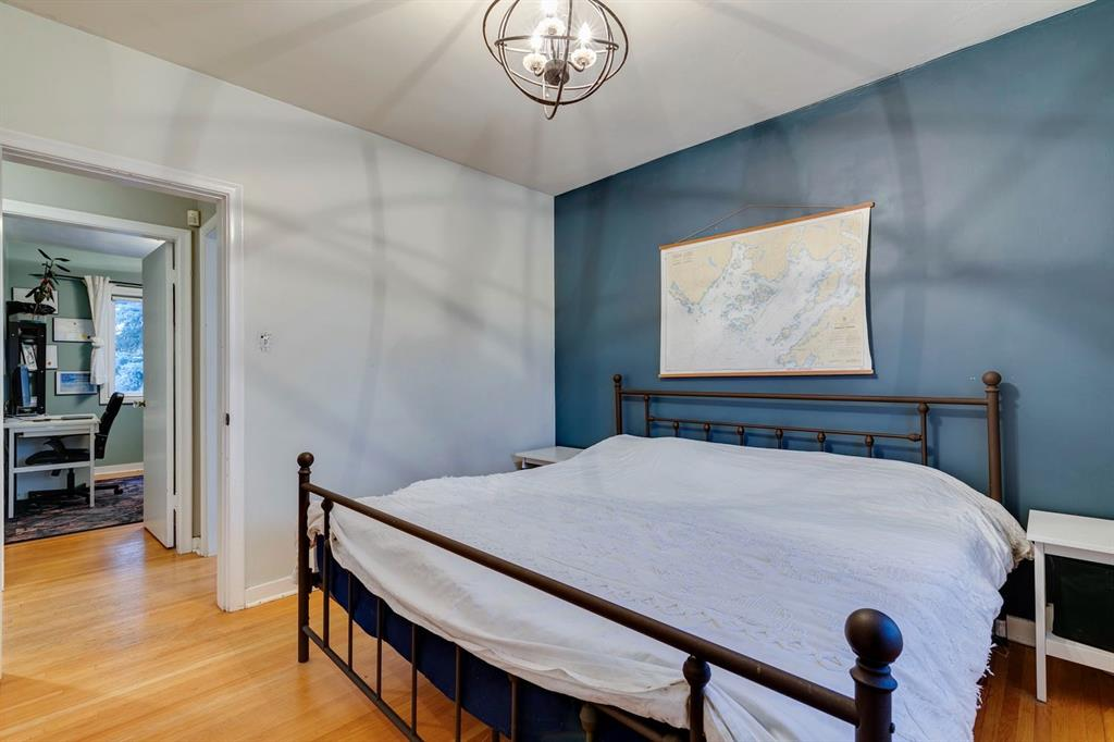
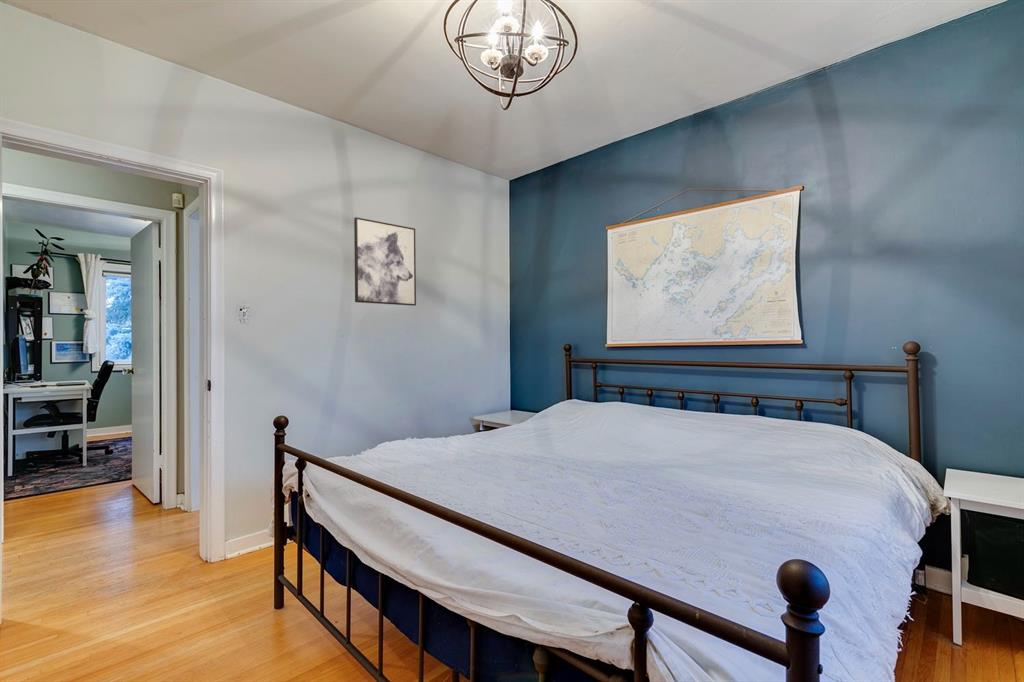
+ wall art [353,216,417,307]
